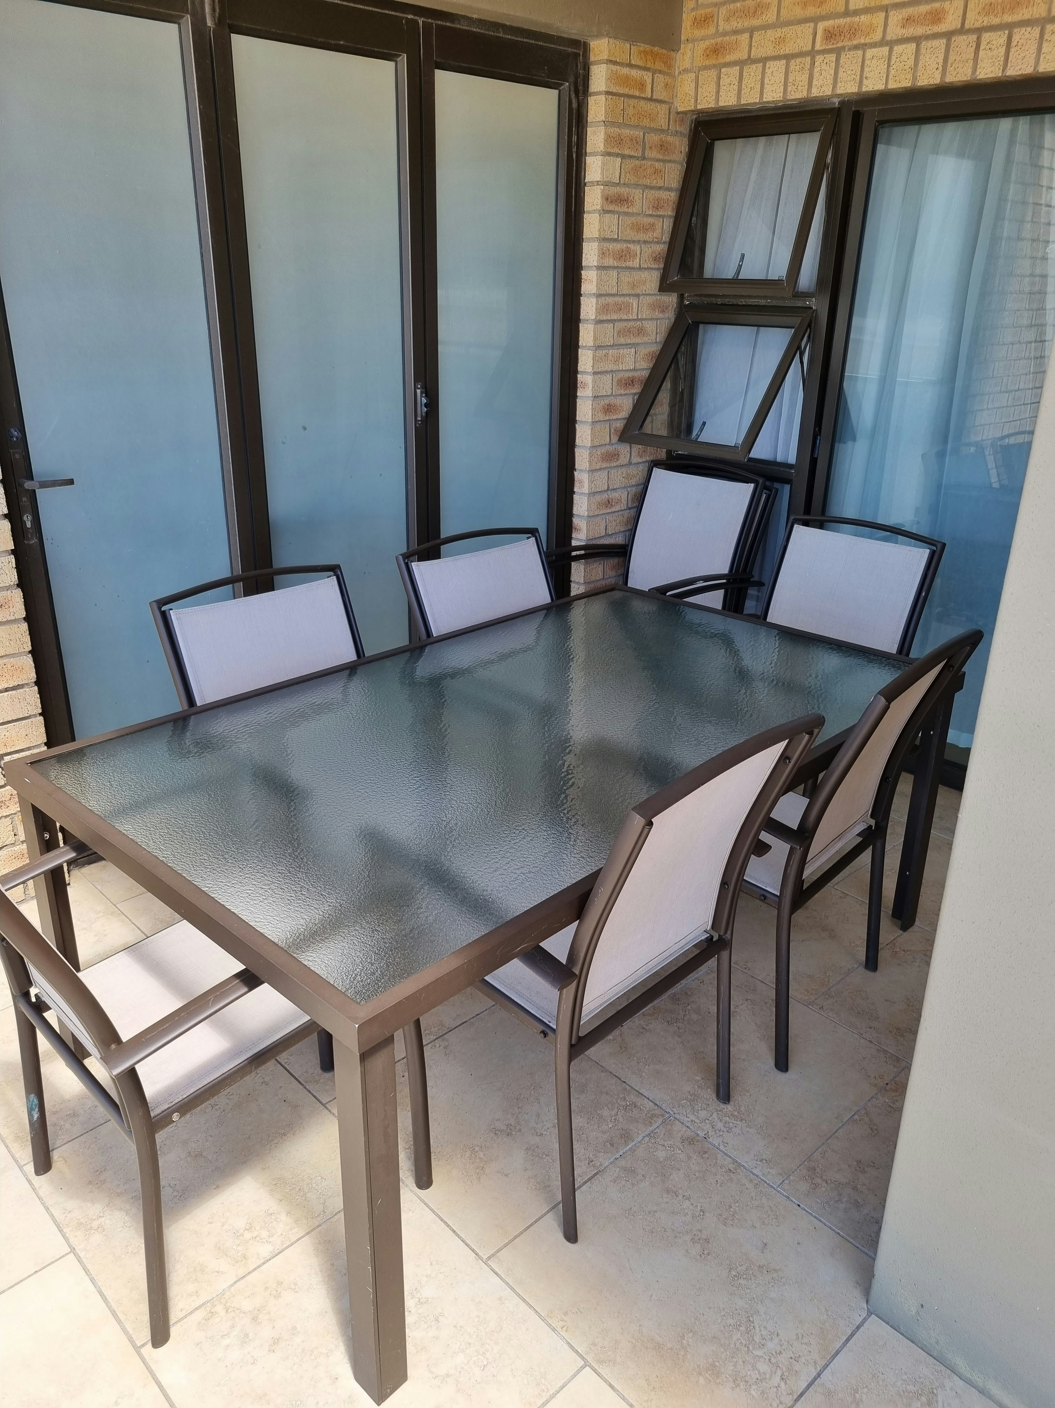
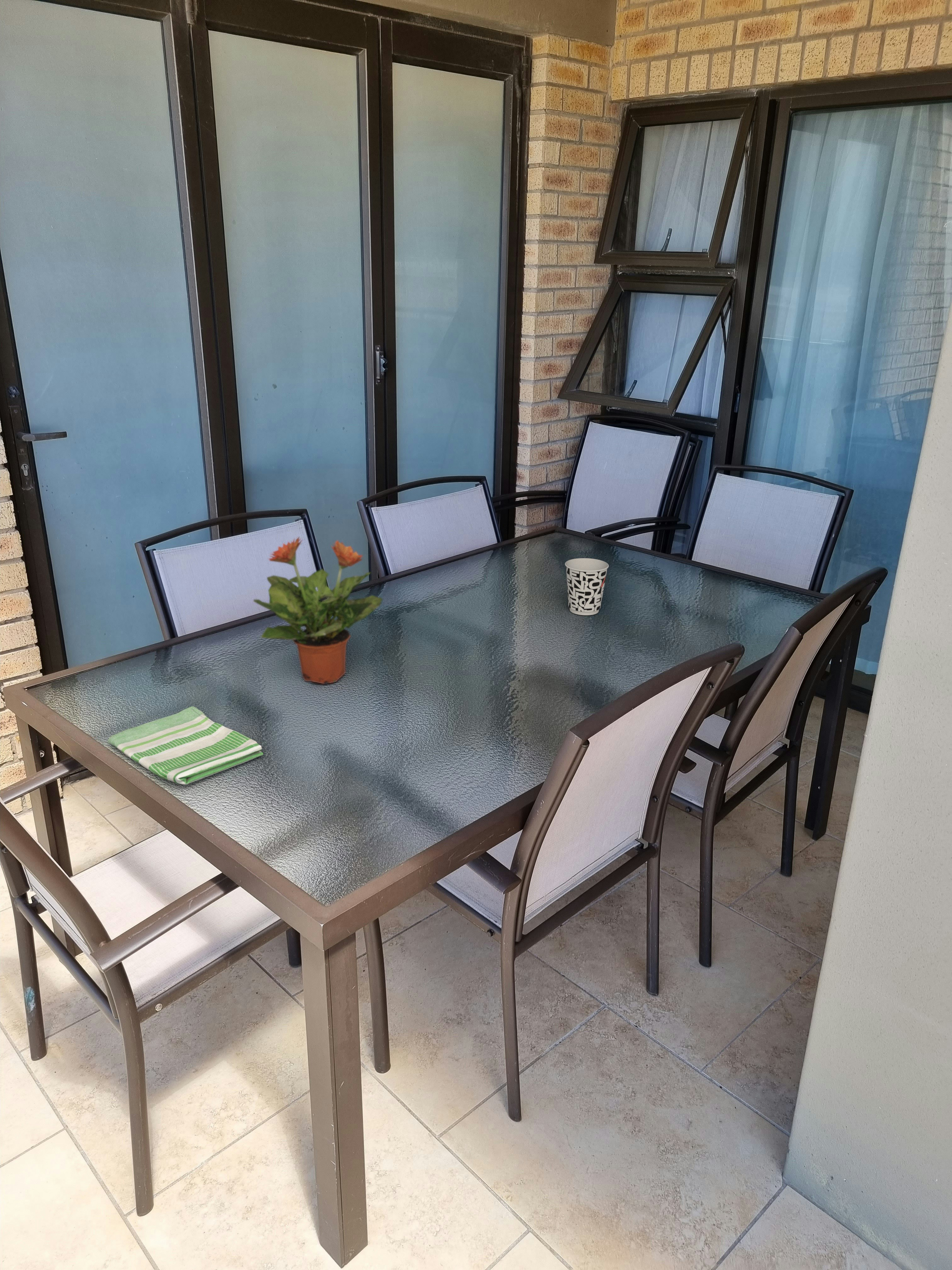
+ potted plant [253,536,383,684]
+ cup [565,558,609,615]
+ dish towel [107,706,264,785]
